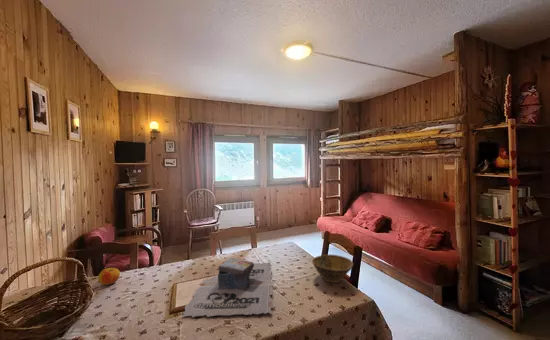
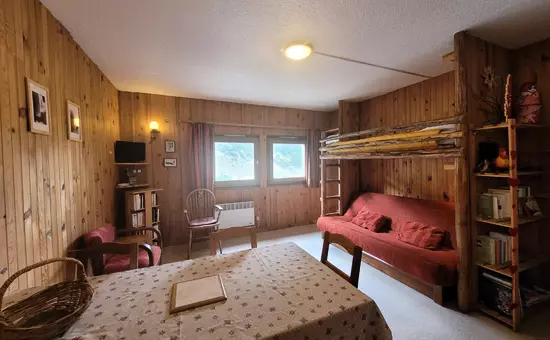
- apple [97,267,121,286]
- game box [180,257,274,319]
- bowl [311,253,354,284]
